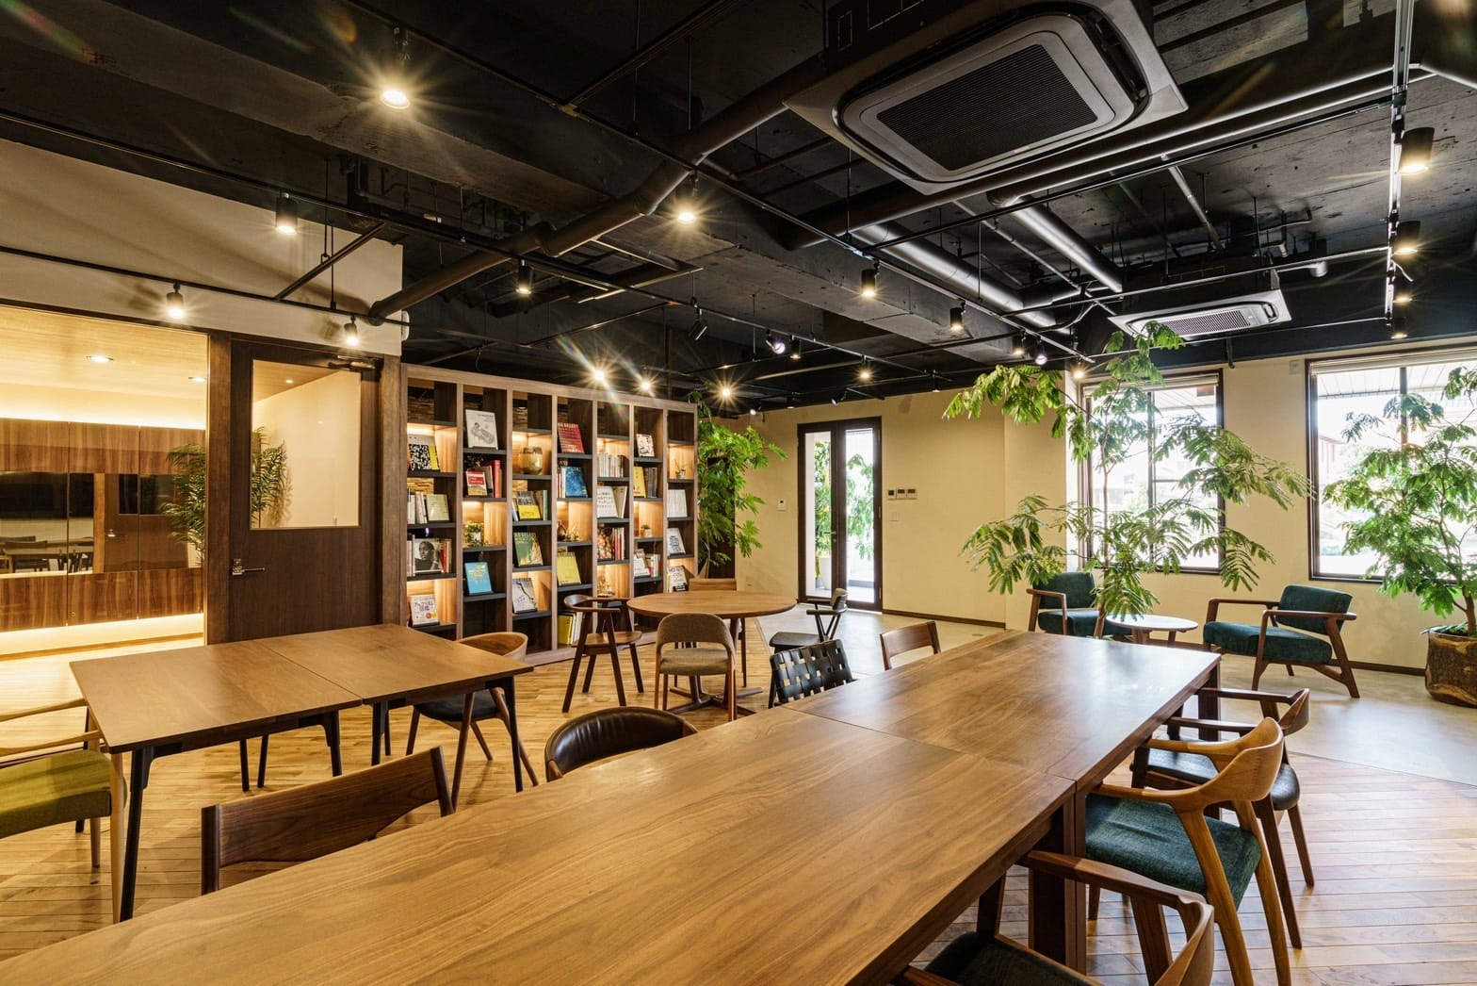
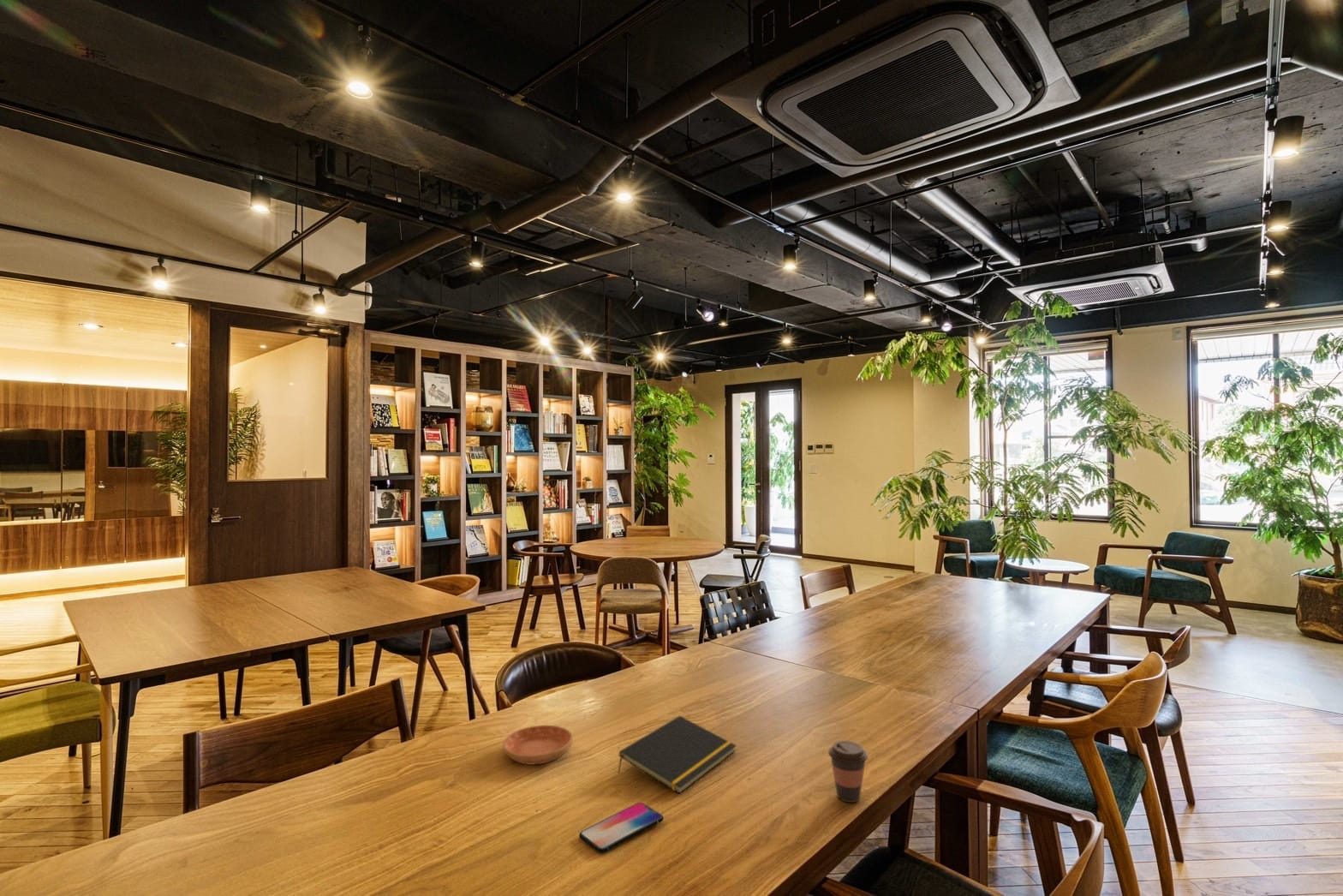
+ coffee cup [827,740,868,803]
+ saucer [502,725,574,766]
+ smartphone [578,802,664,854]
+ notepad [617,715,737,794]
